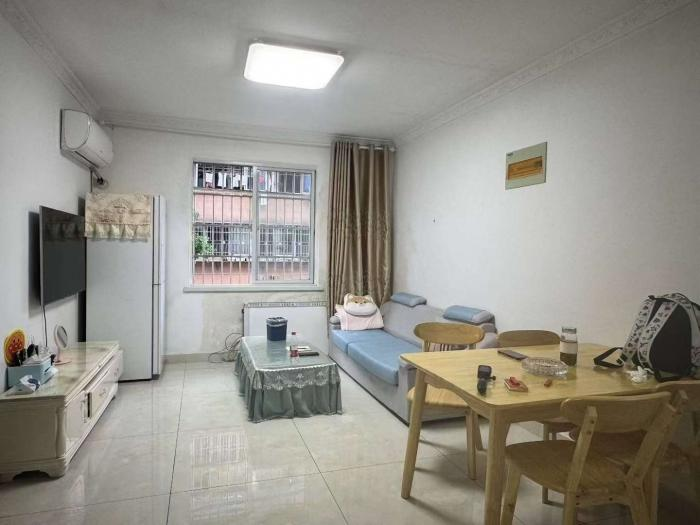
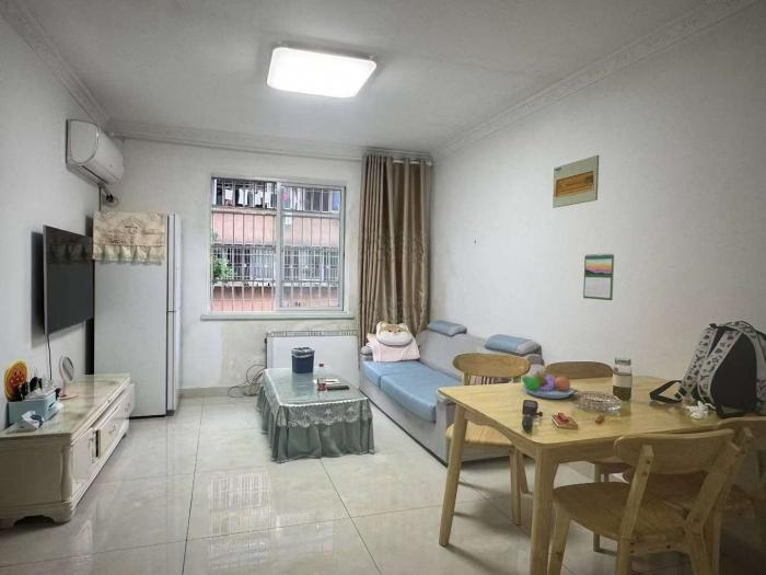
+ calendar [582,252,615,301]
+ fruit bowl [515,369,574,400]
